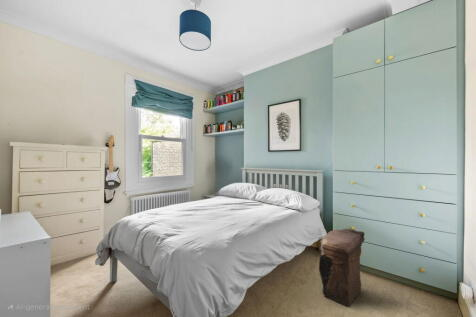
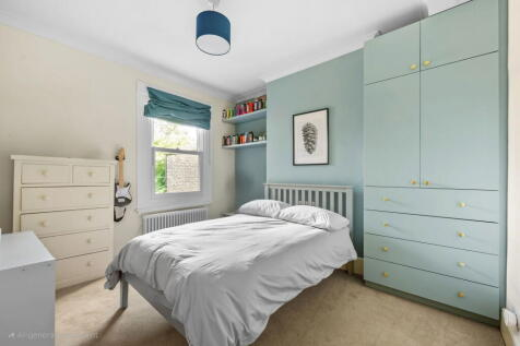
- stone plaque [318,228,366,308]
